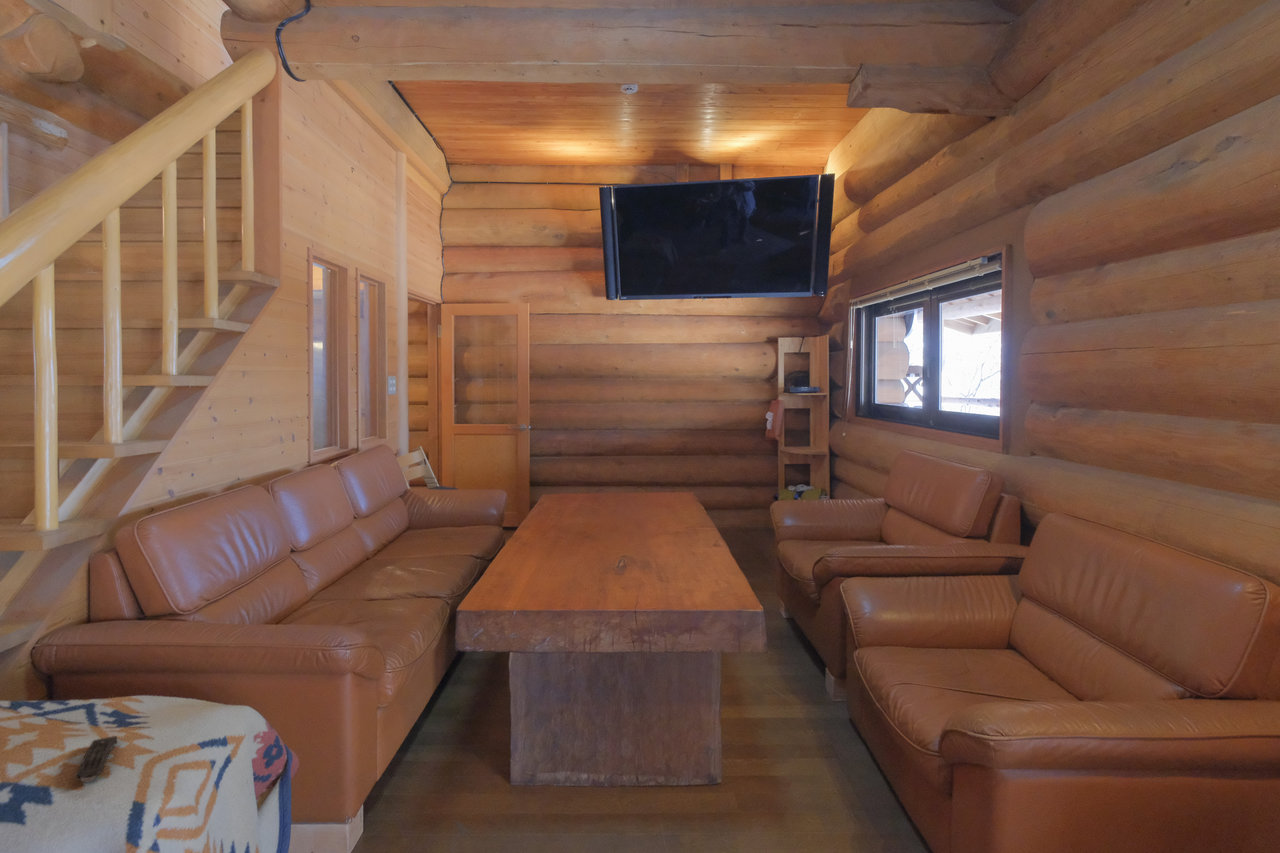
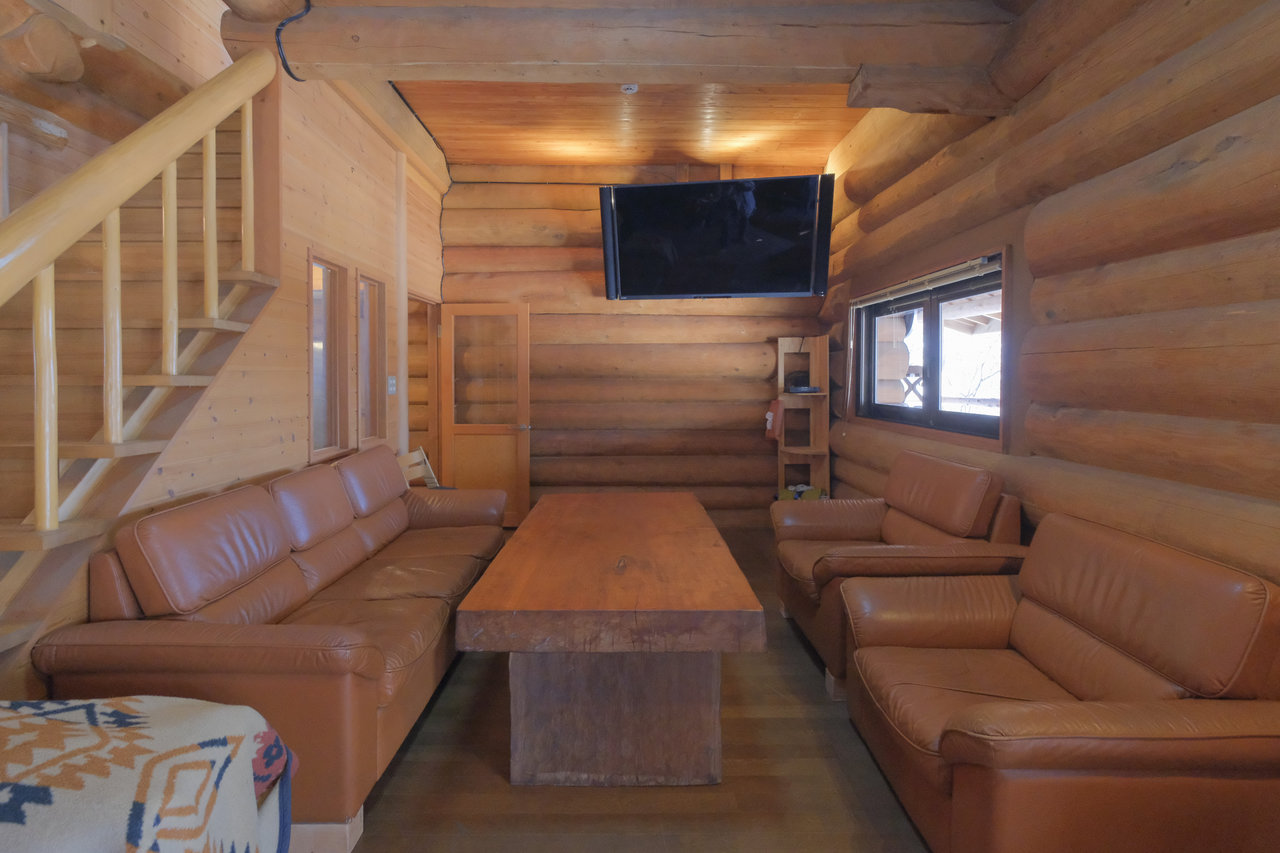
- remote control [75,735,118,783]
